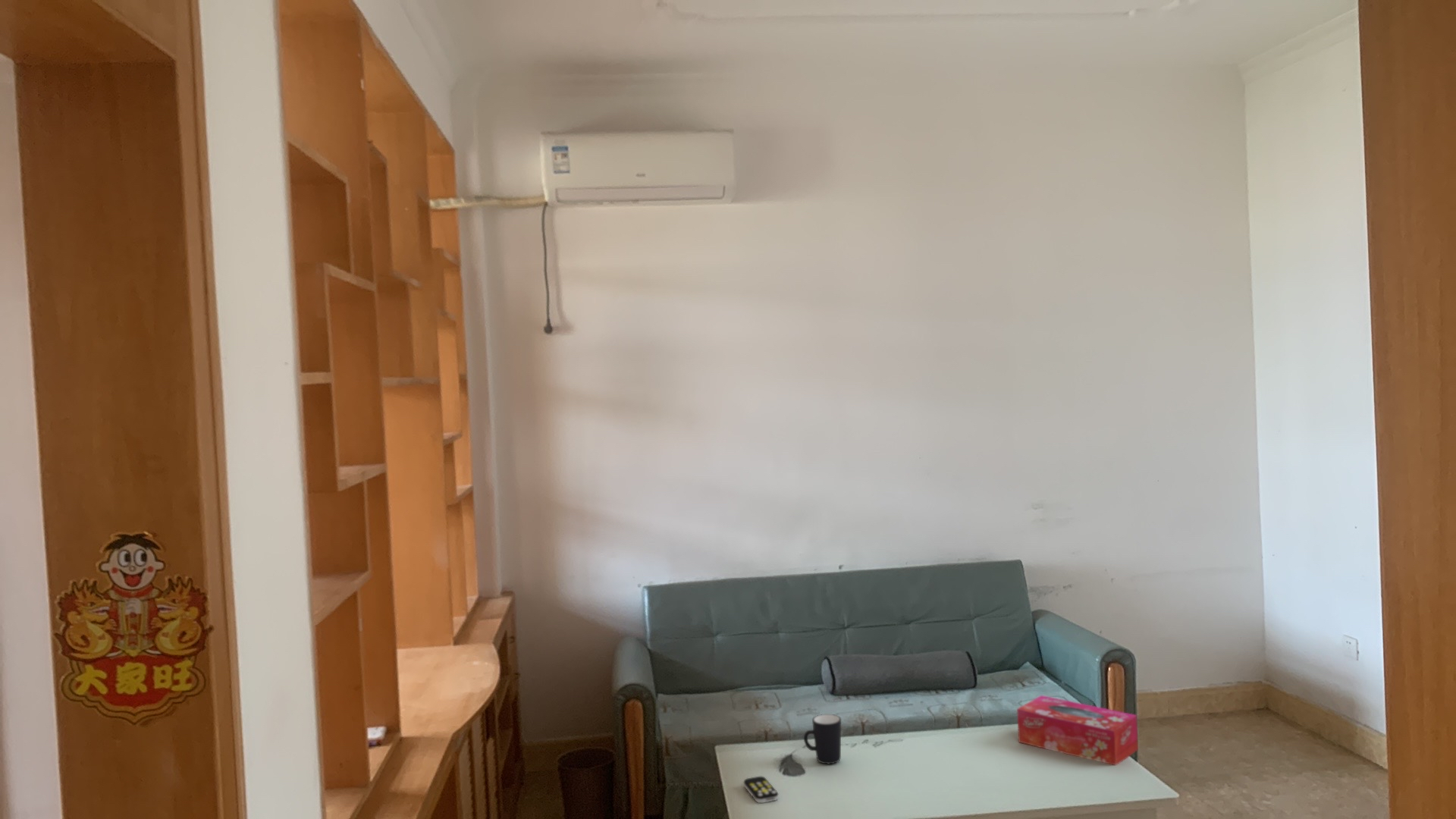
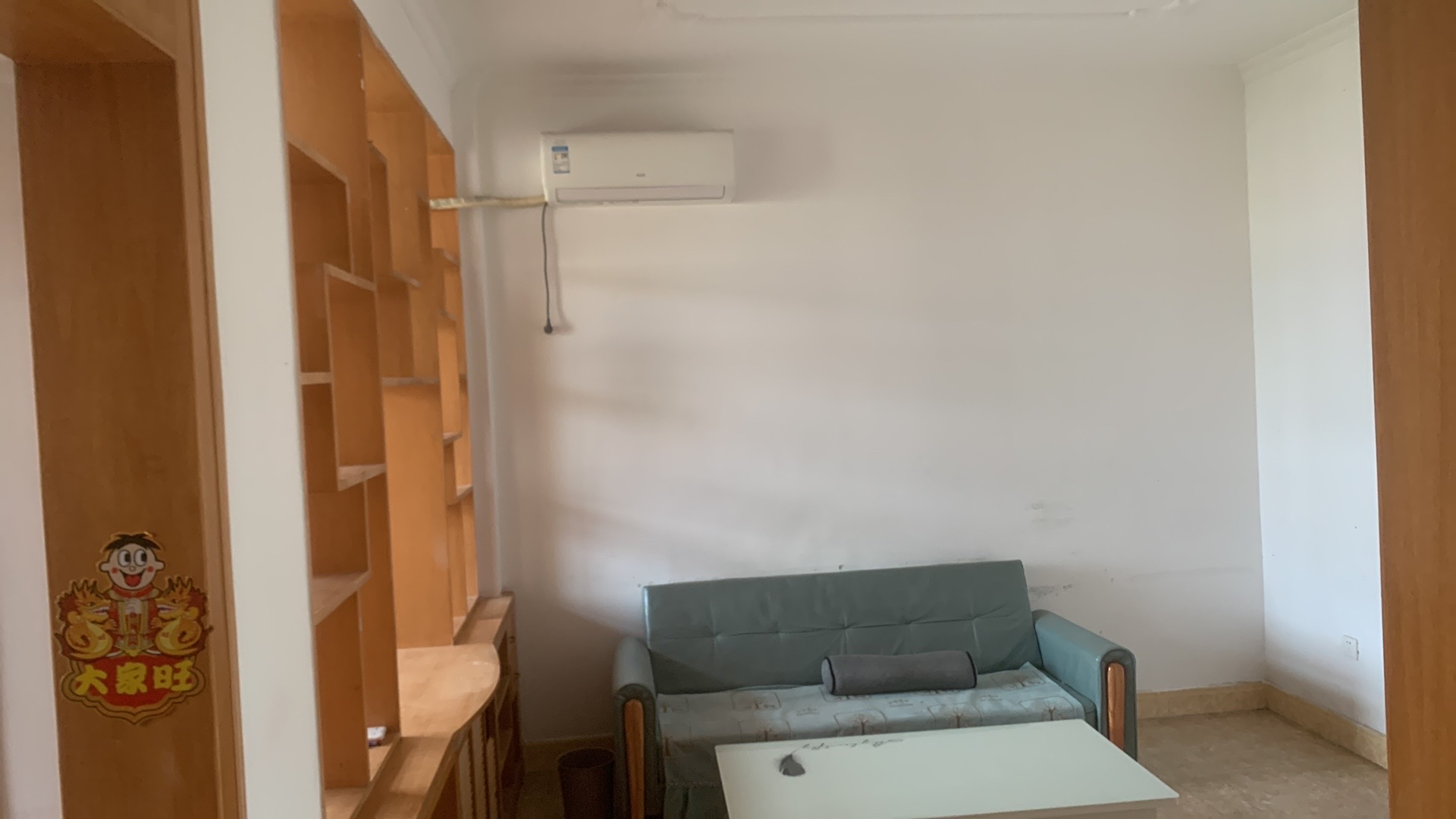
- remote control [743,776,779,804]
- mug [803,714,842,764]
- tissue box [1016,695,1139,766]
